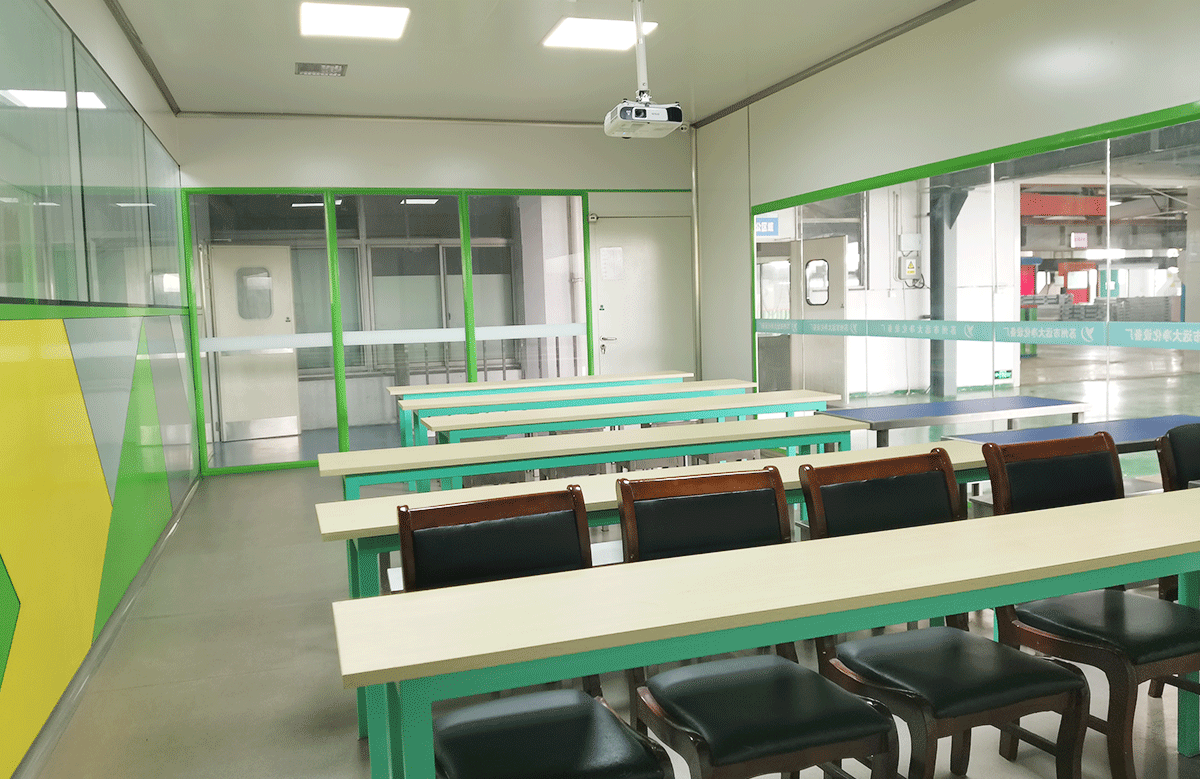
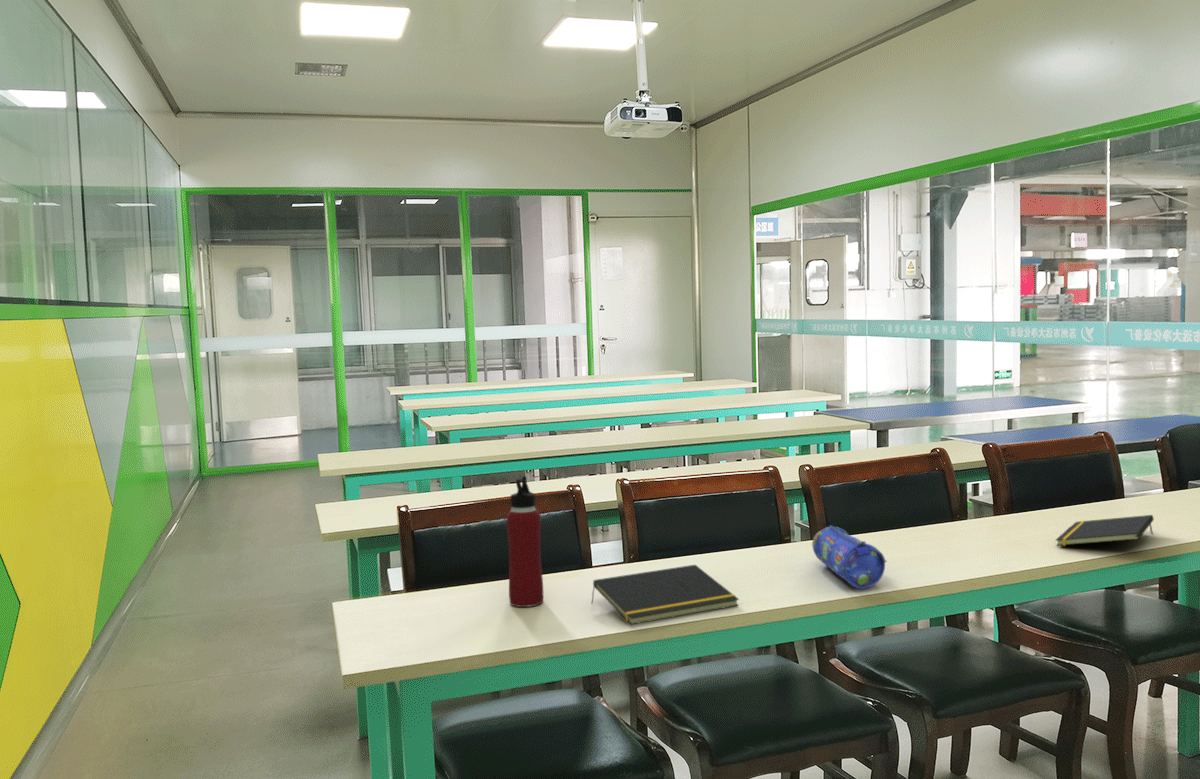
+ notepad [1055,514,1155,547]
+ water bottle [506,475,544,608]
+ notepad [590,564,740,626]
+ pencil case [811,524,888,591]
